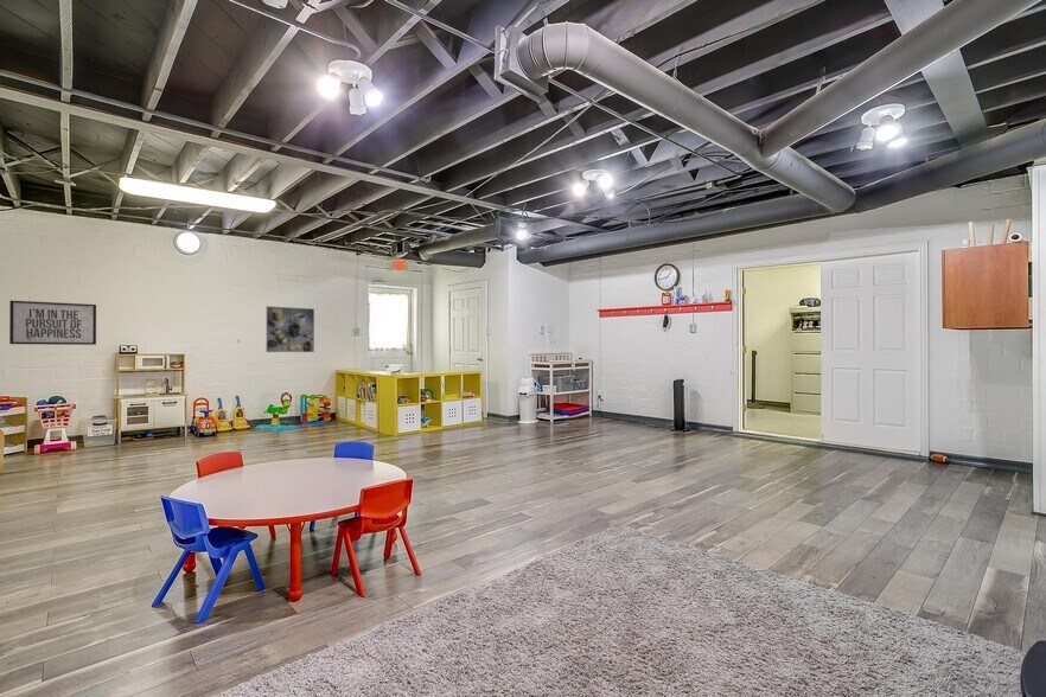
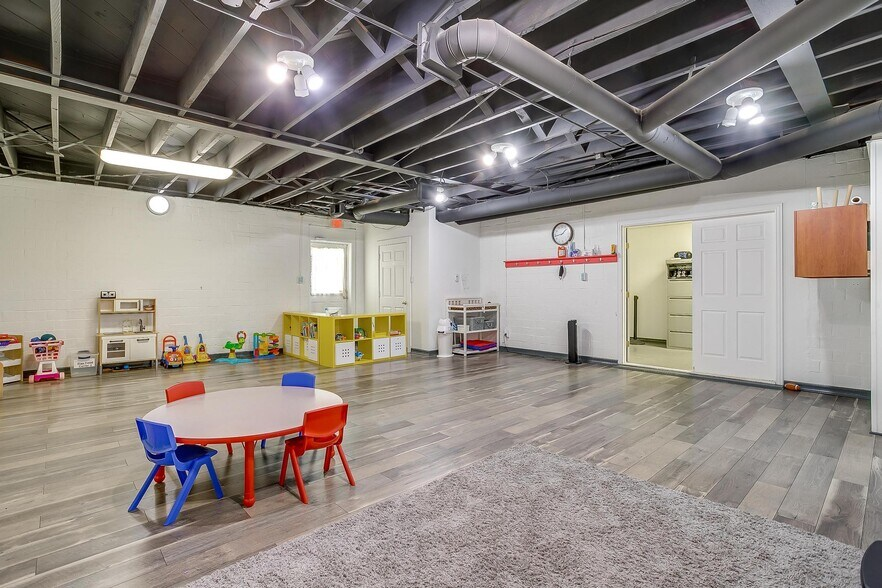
- mirror [8,300,97,346]
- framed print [264,305,315,353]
